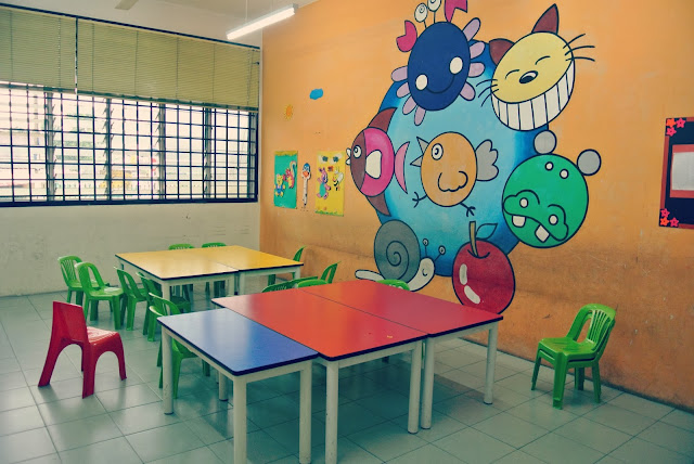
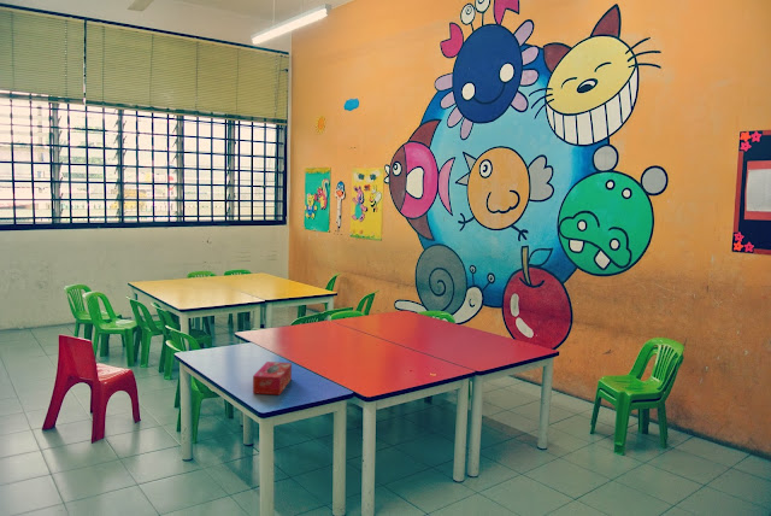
+ tissue box [252,360,293,395]
